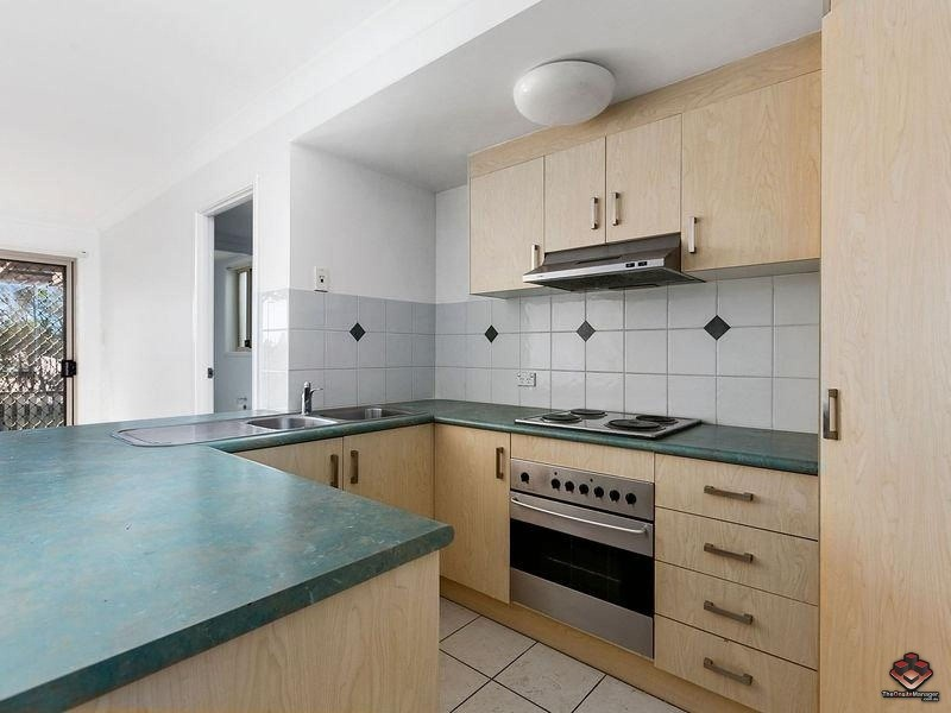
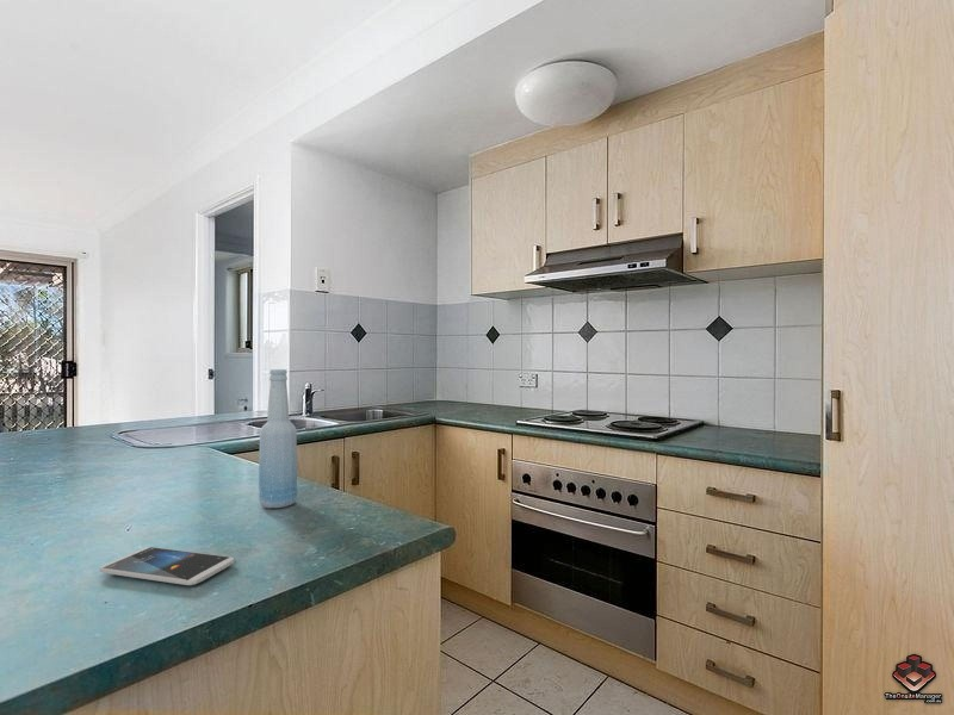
+ bottle [258,368,298,509]
+ smartphone [99,546,235,586]
